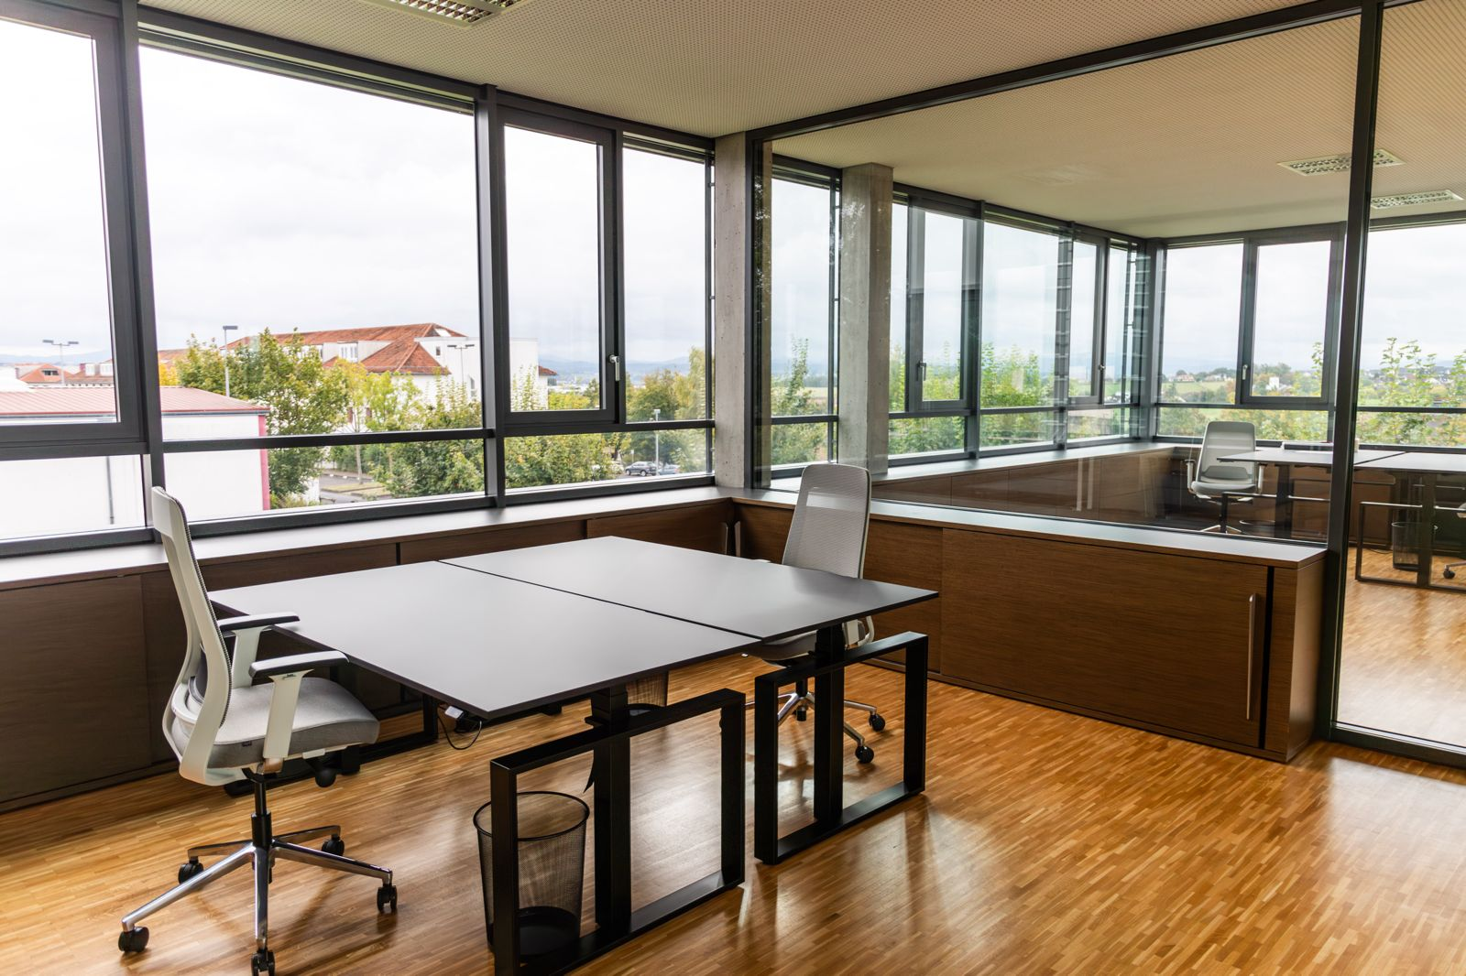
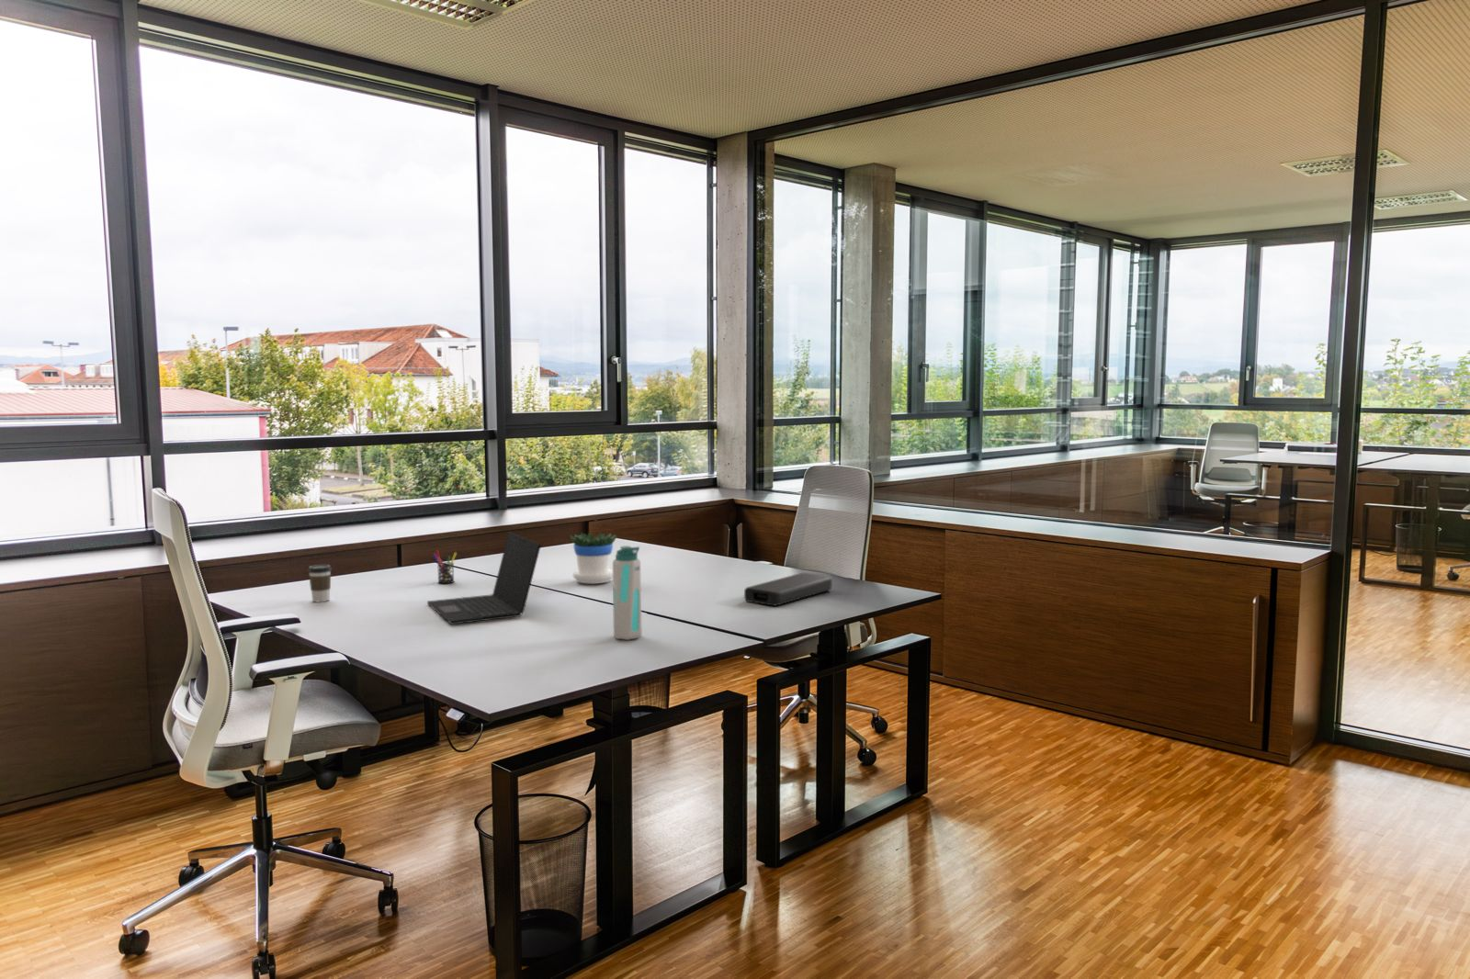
+ pen holder [432,550,458,585]
+ laptop [426,531,542,625]
+ coffee cup [307,564,332,602]
+ water bottle [612,544,643,641]
+ flowerpot [568,532,618,585]
+ power bank [743,573,833,608]
